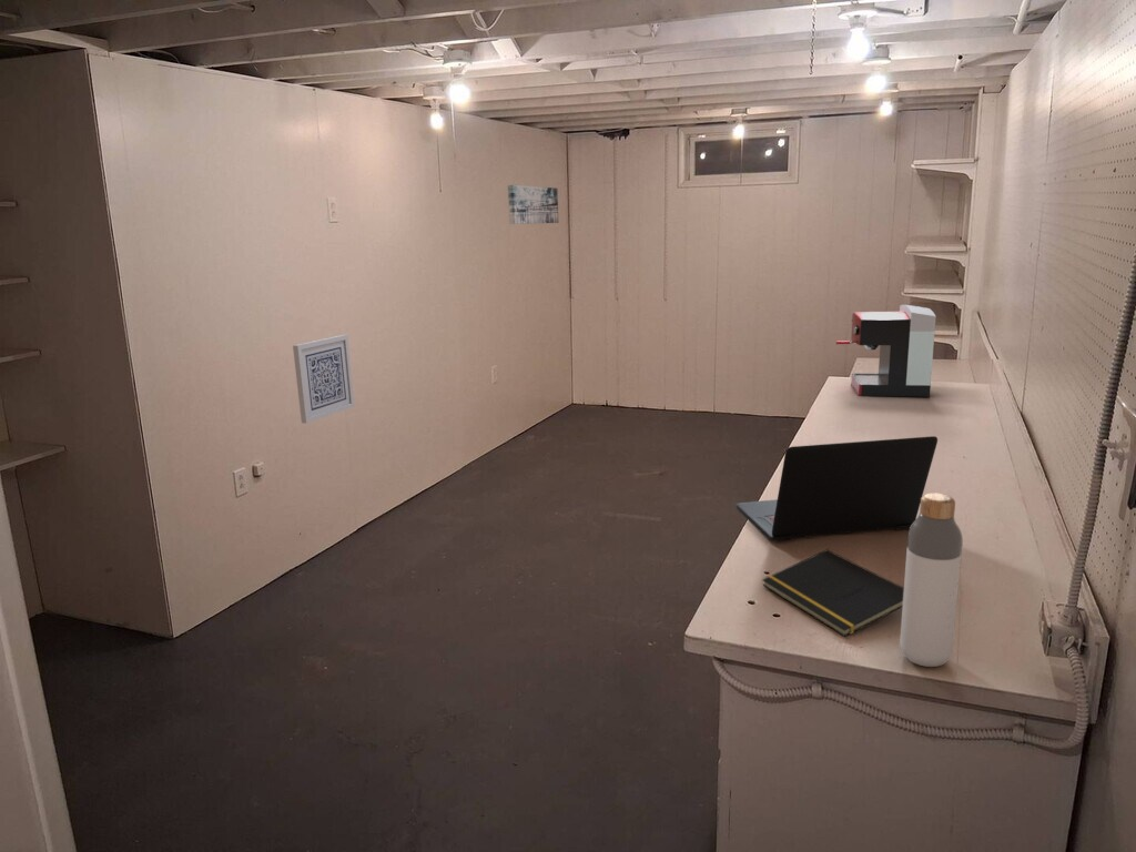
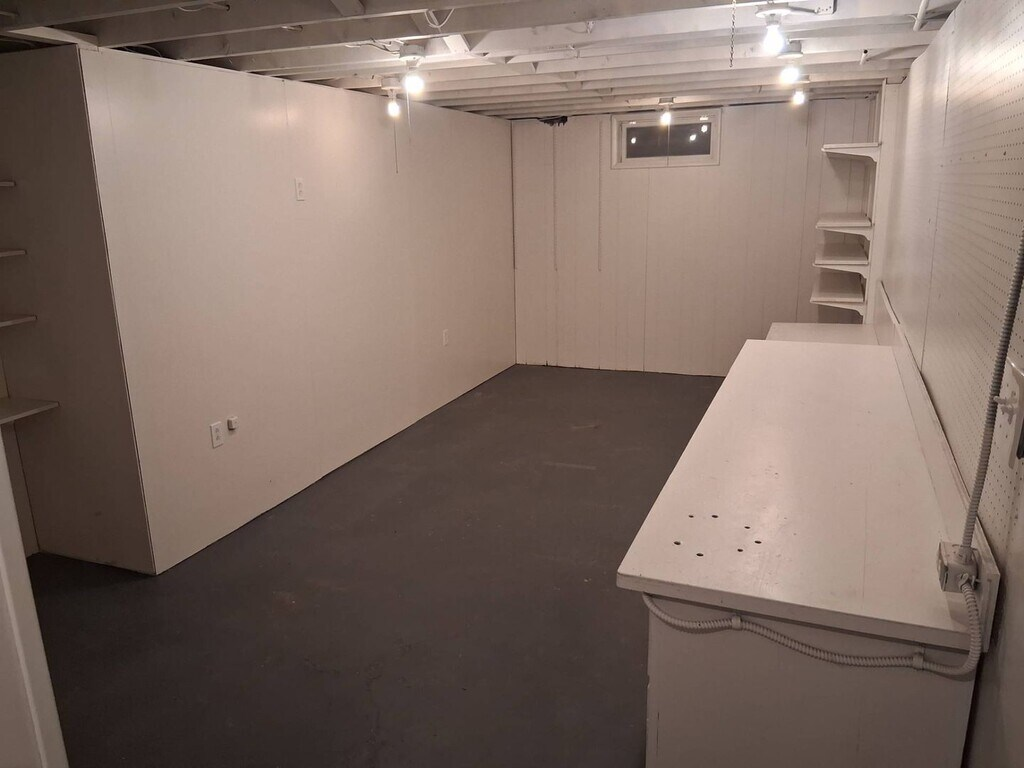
- laptop [736,435,939,541]
- notepad [761,548,904,638]
- wall art [292,334,356,425]
- coffee maker [835,304,937,398]
- bottle [899,493,964,668]
- wall art [507,184,559,225]
